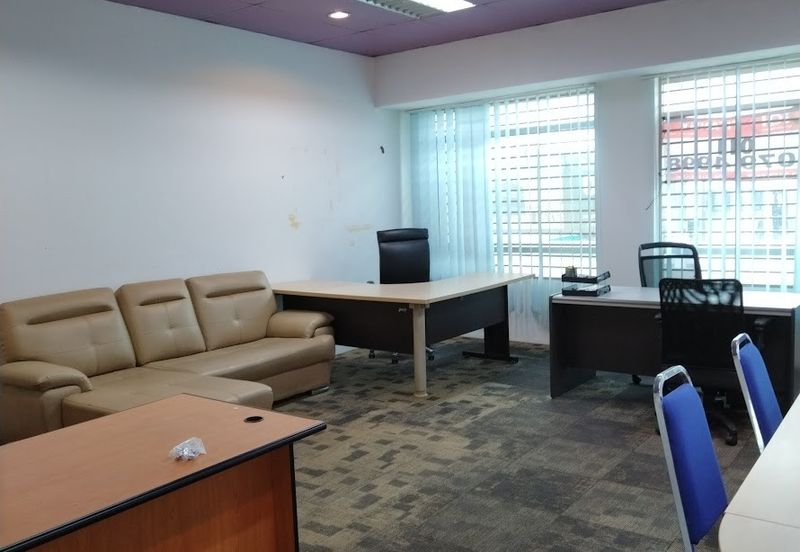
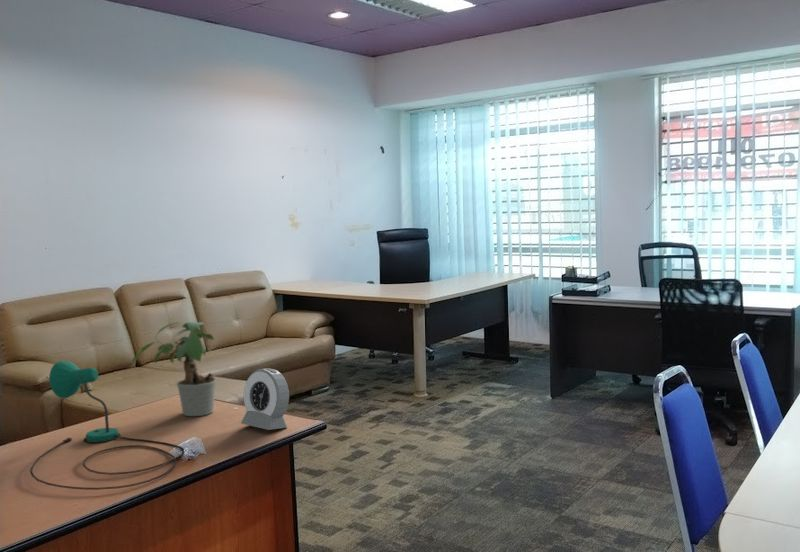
+ alarm clock [240,367,290,431]
+ desk lamp [29,360,186,491]
+ potted plant [130,321,217,417]
